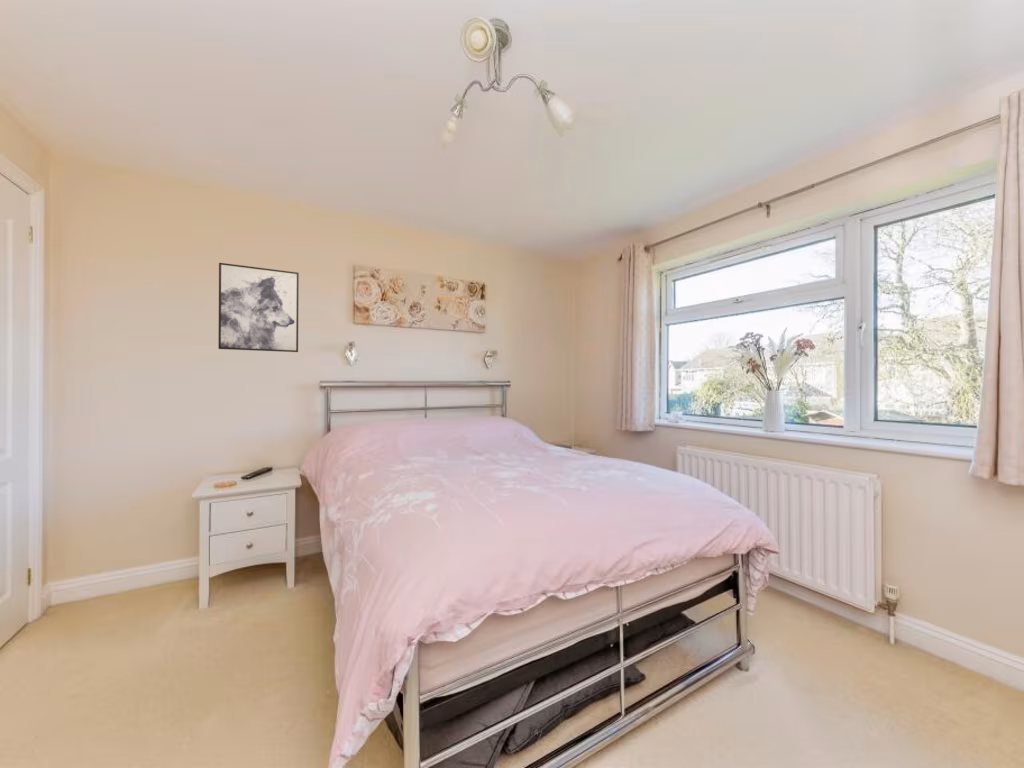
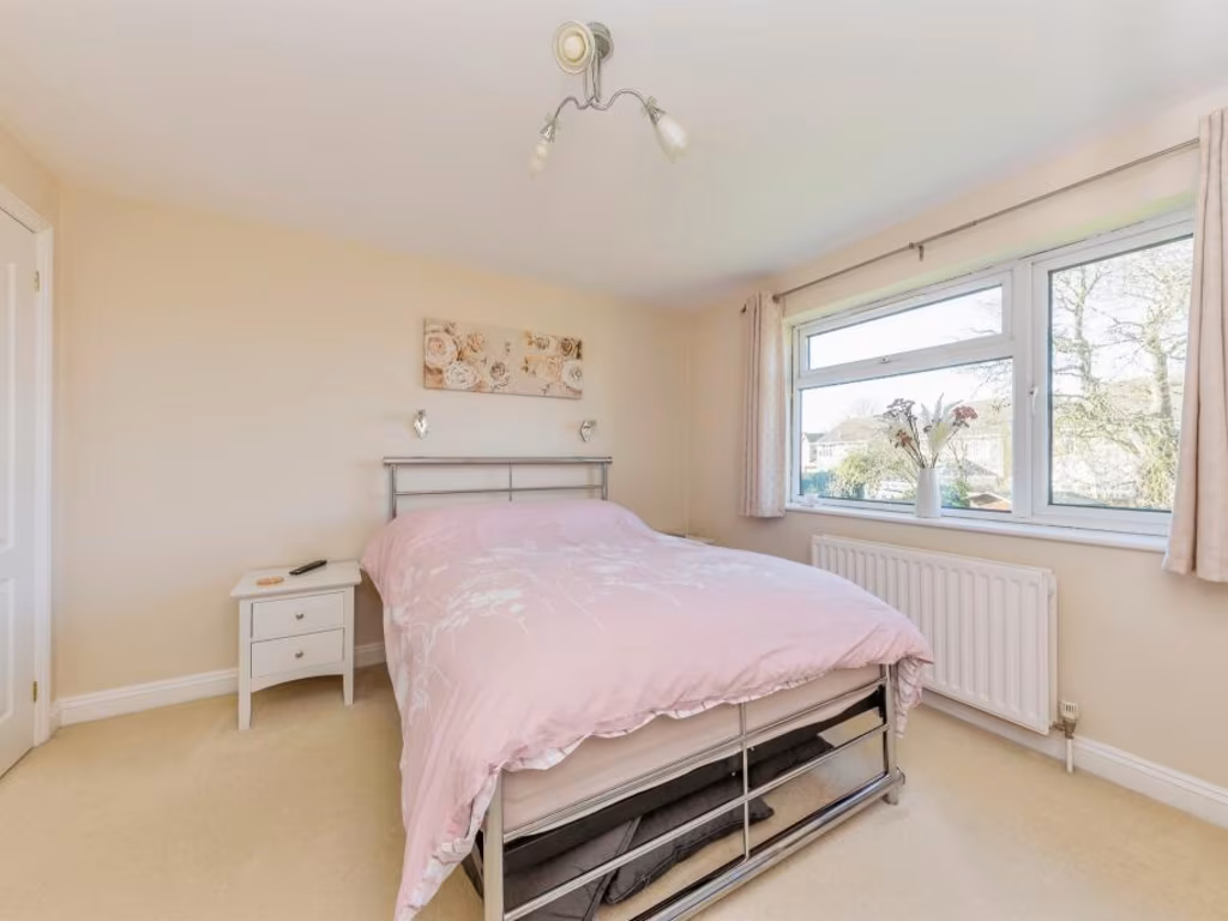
- wall art [217,262,300,353]
